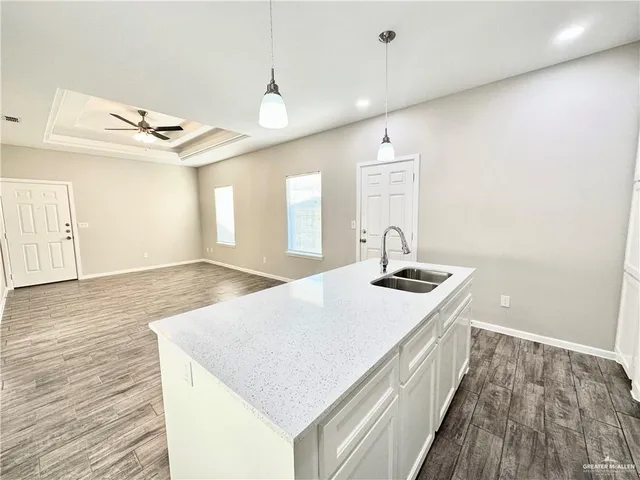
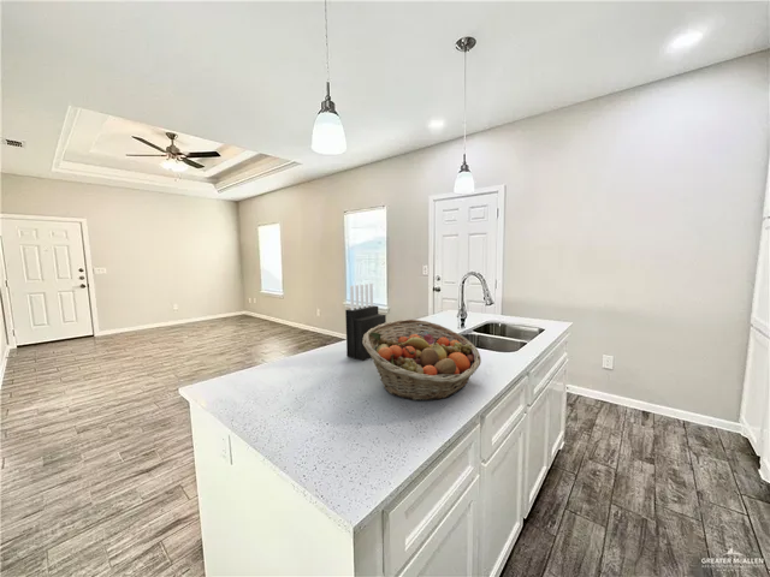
+ knife block [344,282,387,362]
+ fruit basket [362,319,482,403]
